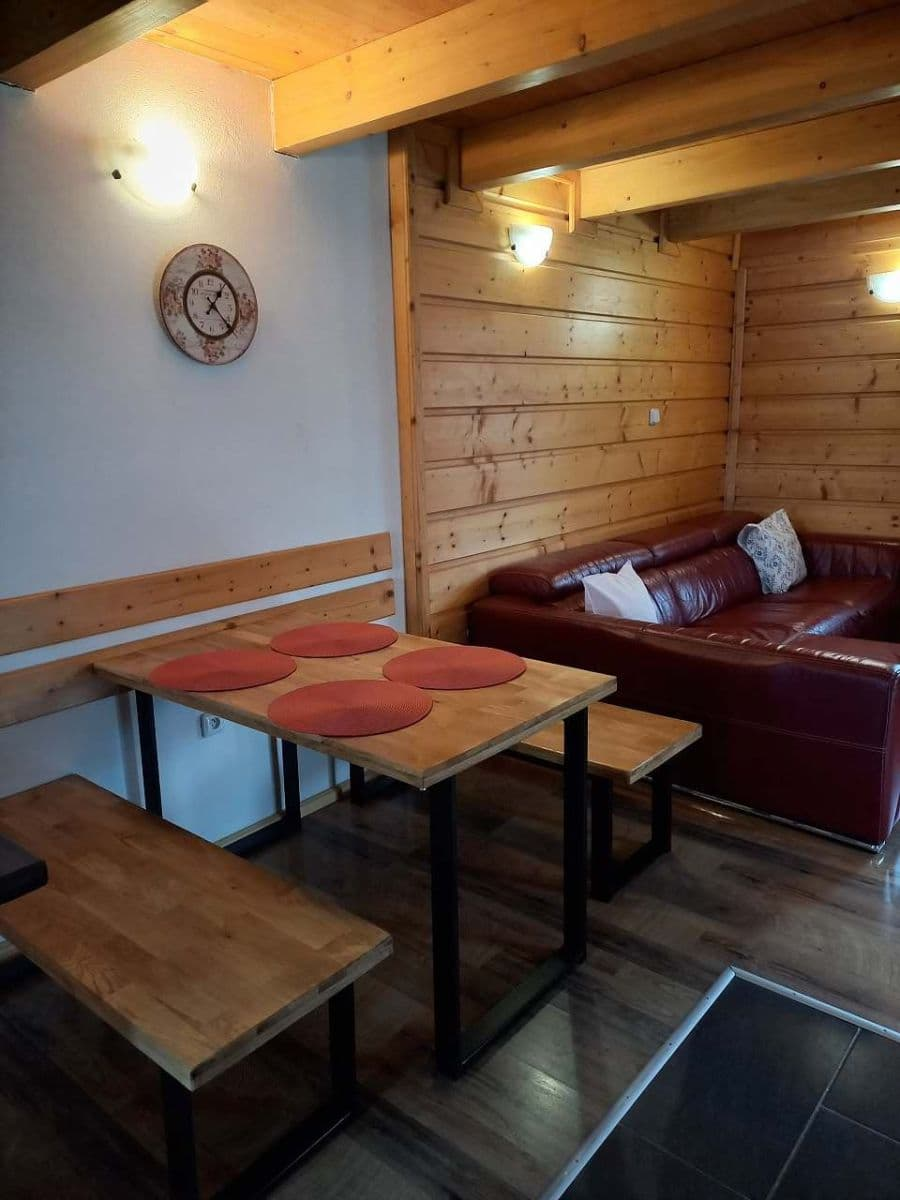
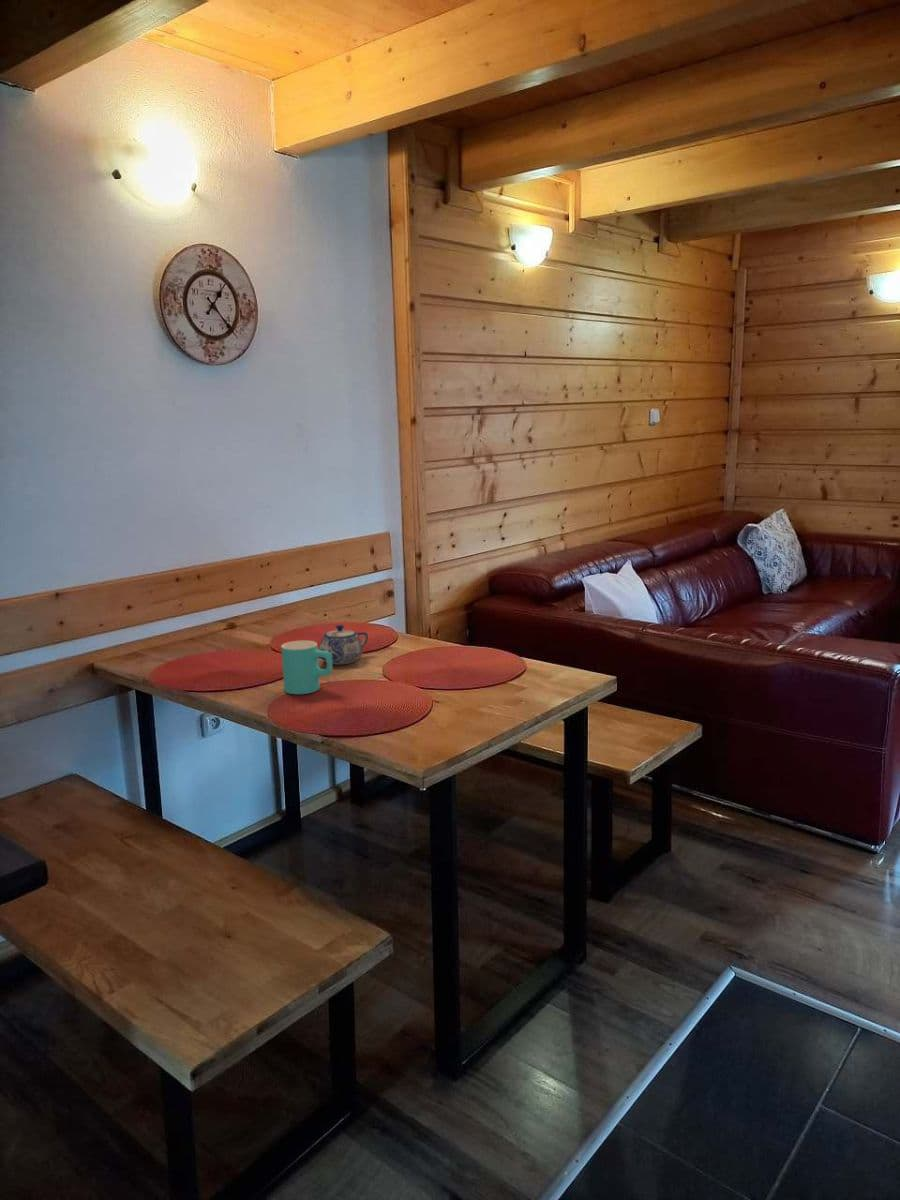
+ cup [280,640,333,695]
+ teapot [318,624,369,665]
